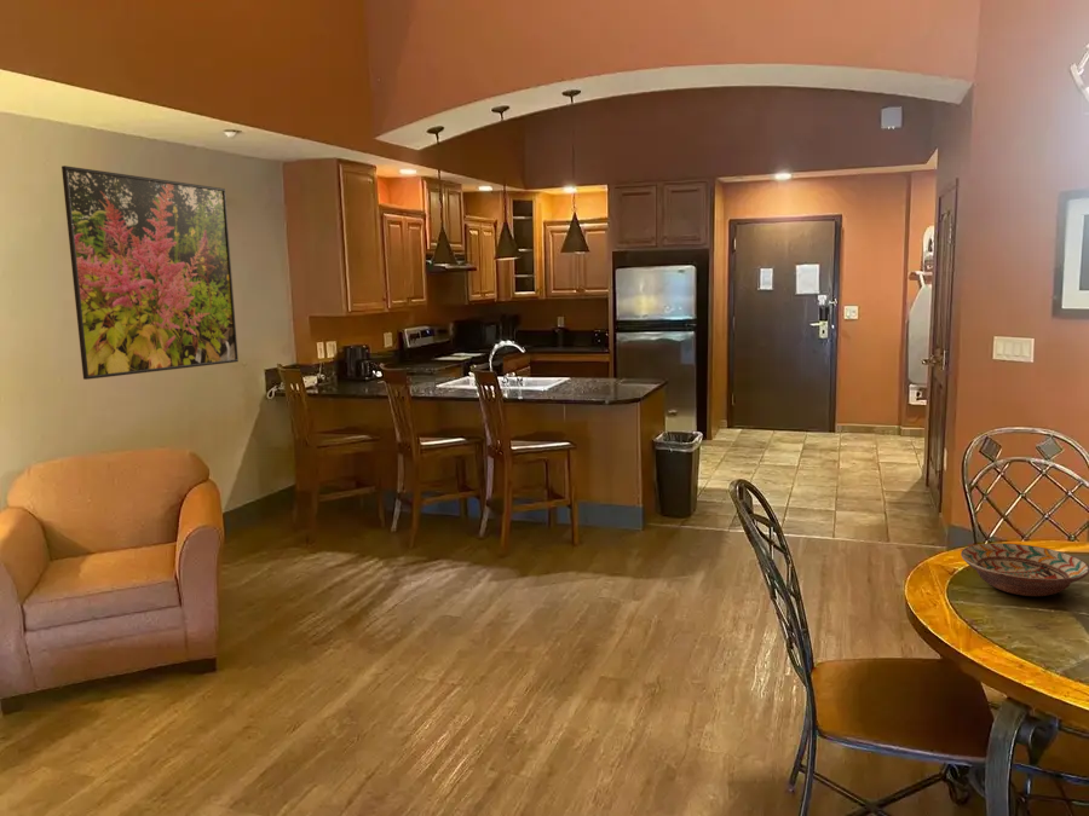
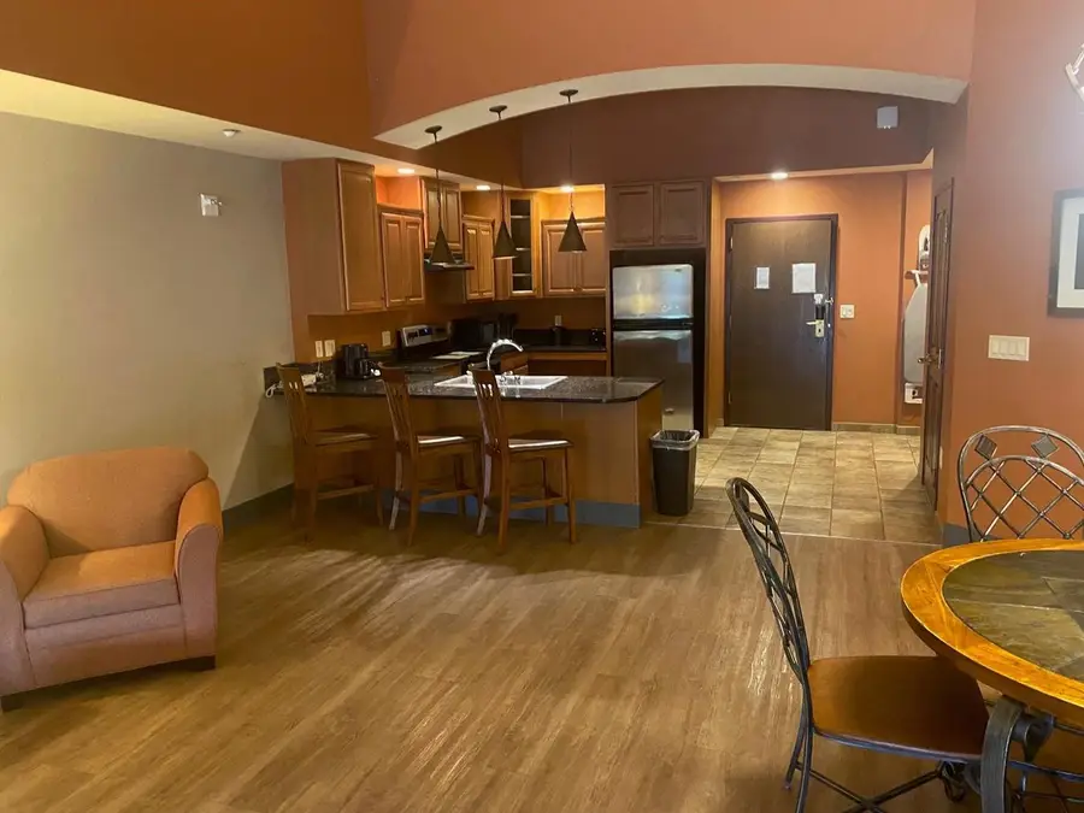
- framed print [60,164,240,381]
- decorative bowl [960,542,1089,597]
